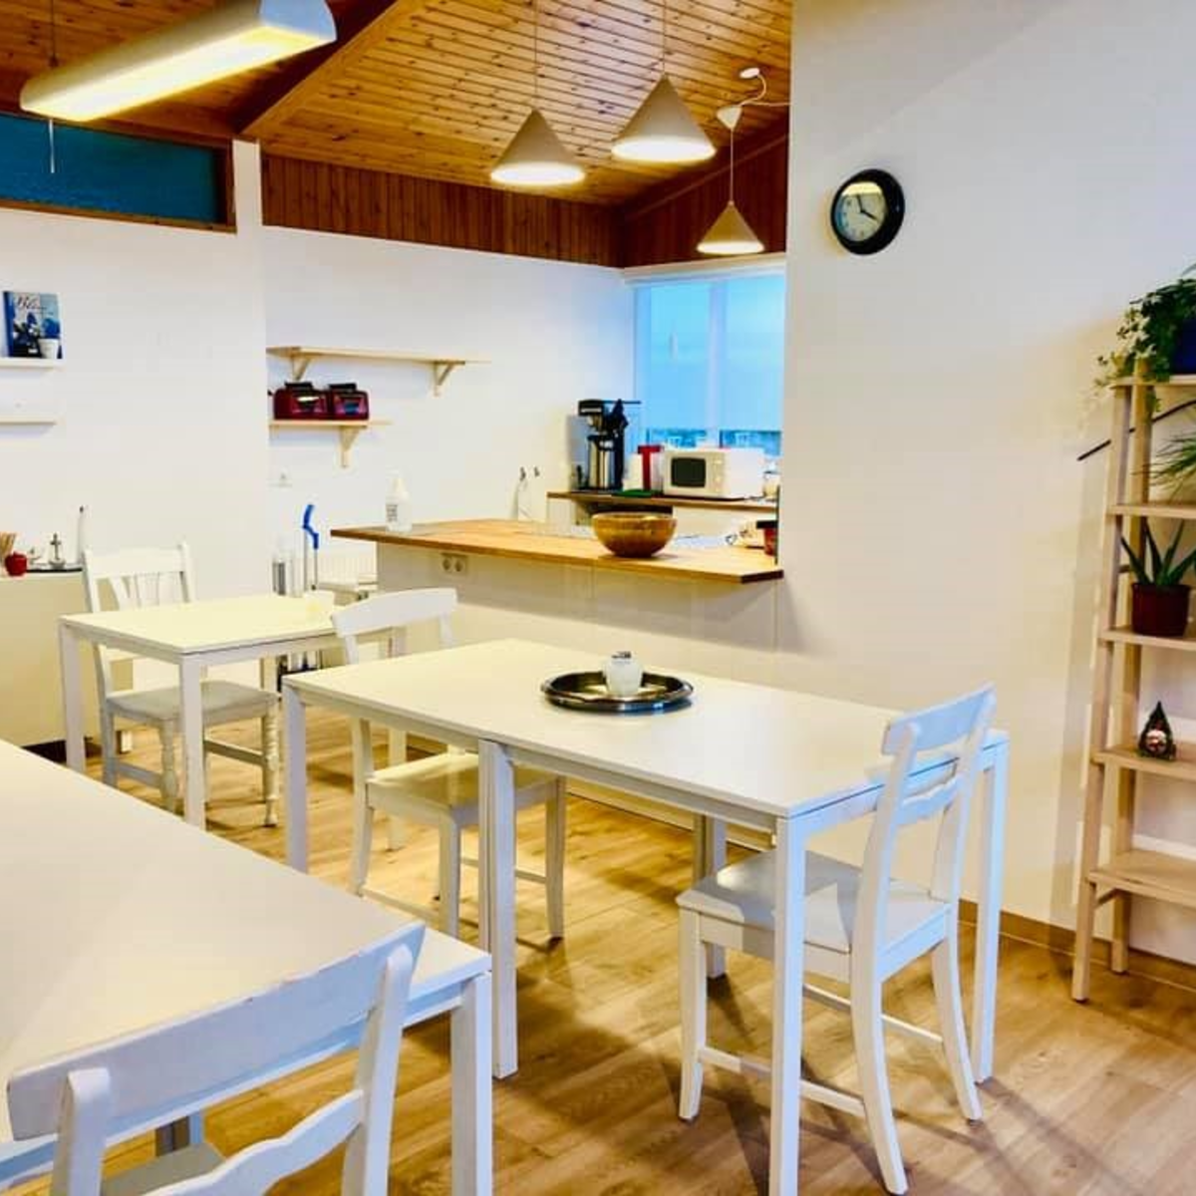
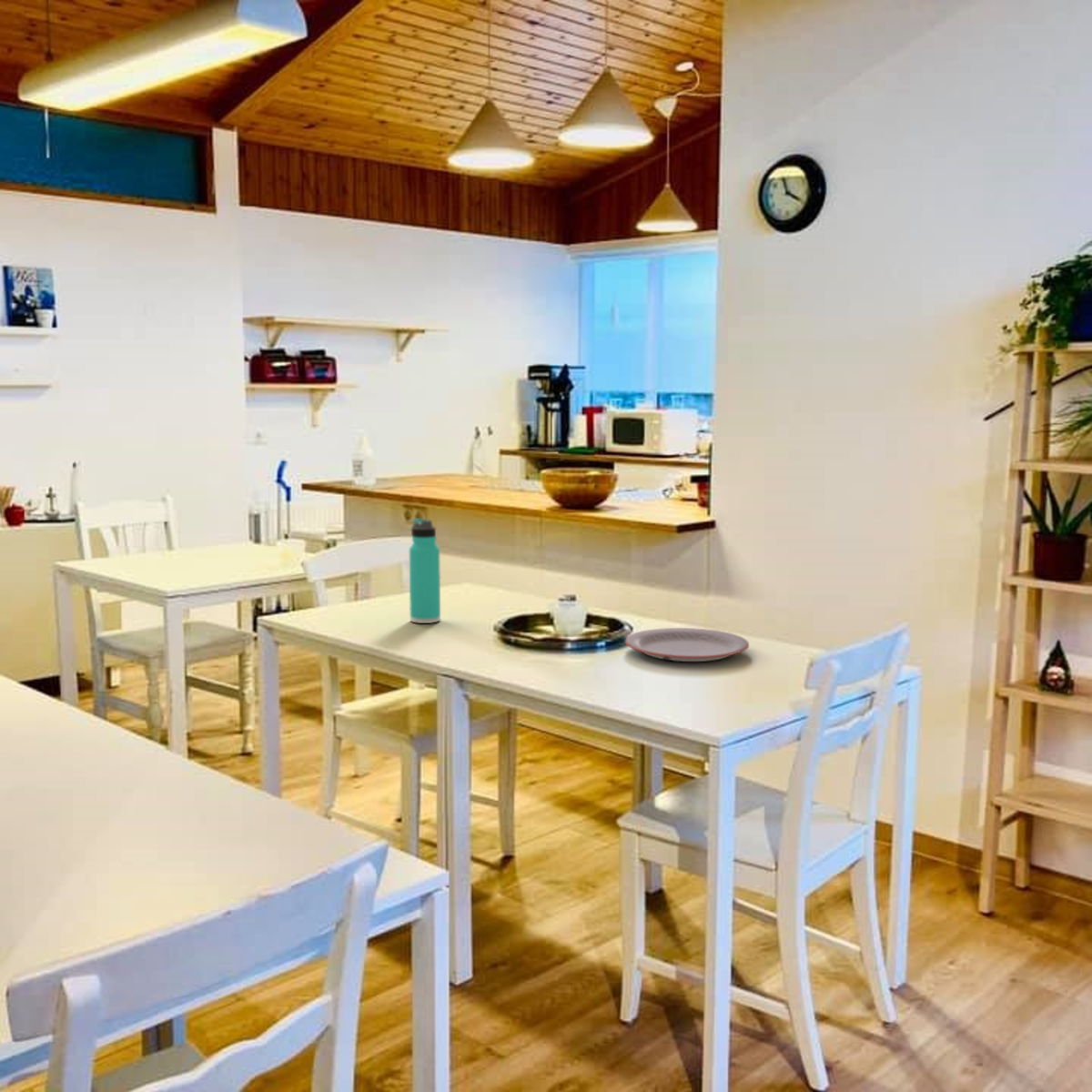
+ thermos bottle [409,517,441,624]
+ plate [624,627,750,662]
